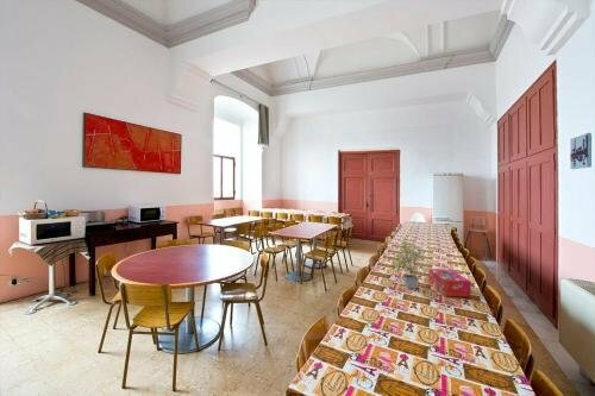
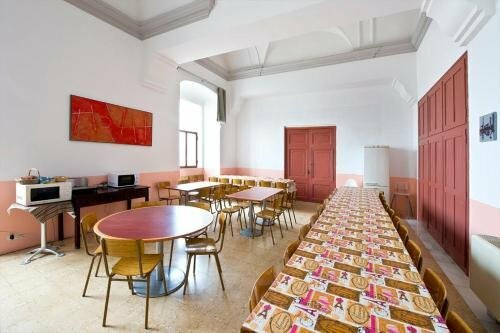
- tissue box [427,268,472,298]
- potted plant [388,235,431,289]
